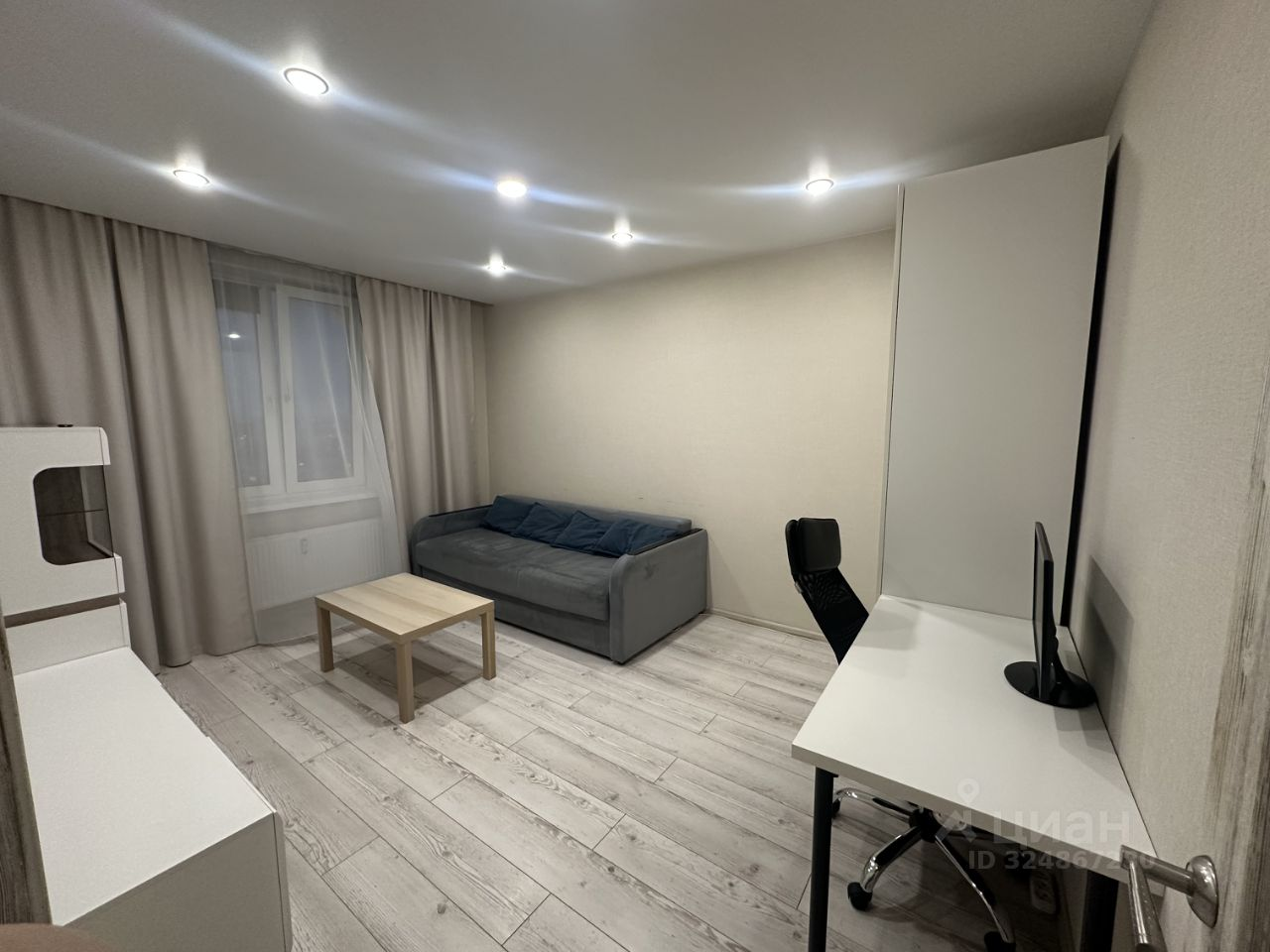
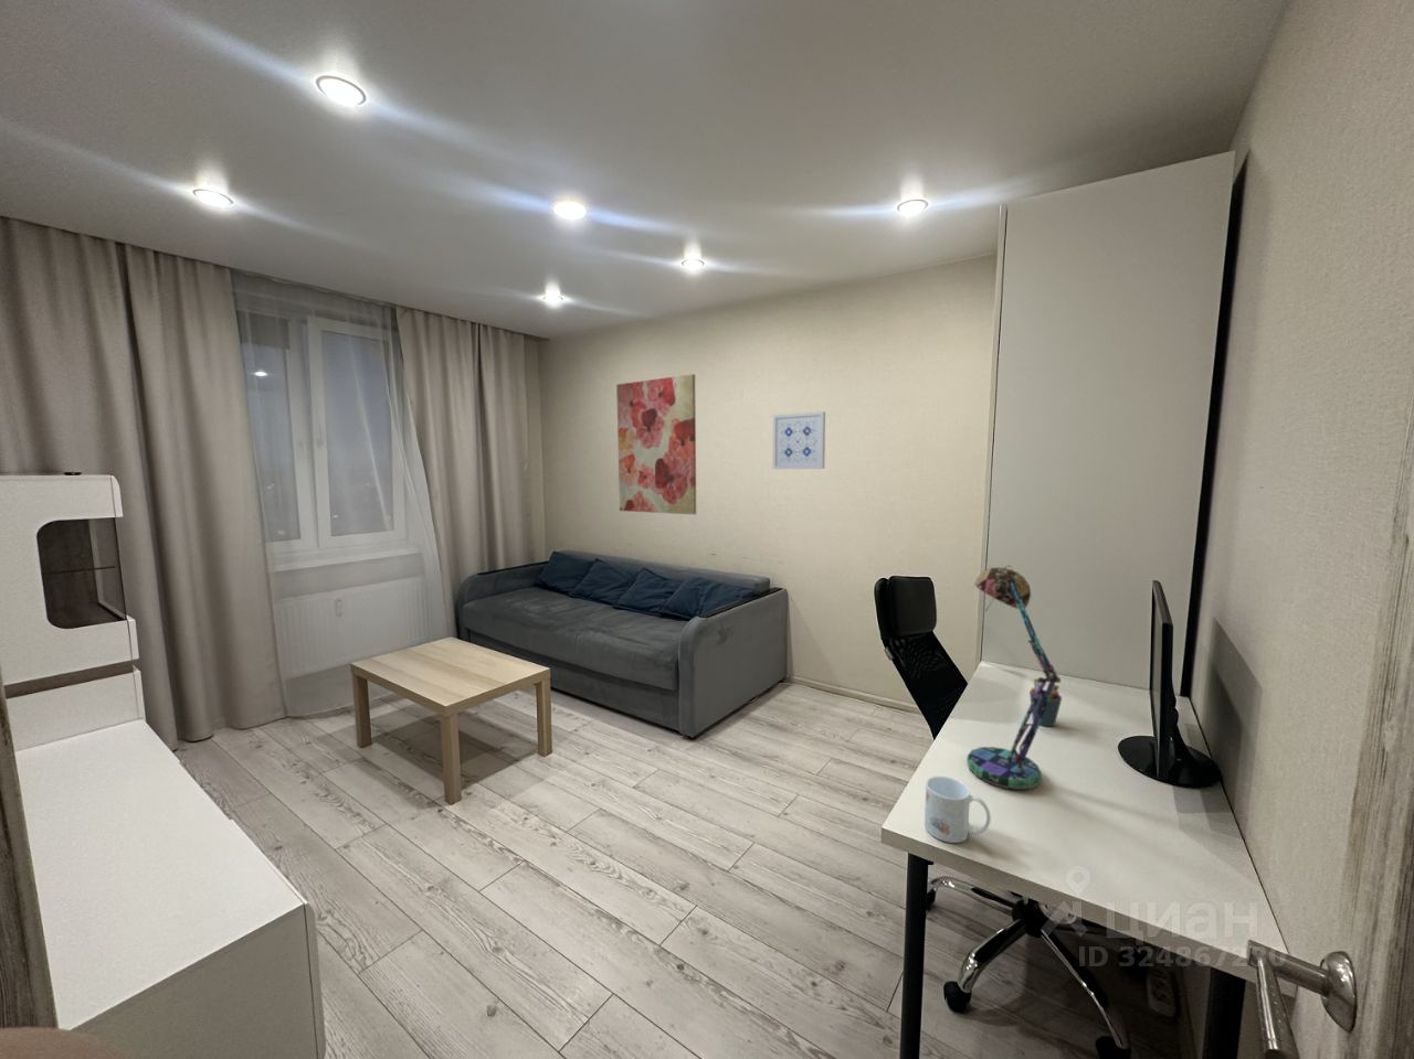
+ desk lamp [966,565,1061,791]
+ wall art [773,410,826,469]
+ pen holder [1029,679,1062,728]
+ mug [923,775,992,844]
+ wall art [616,373,697,515]
